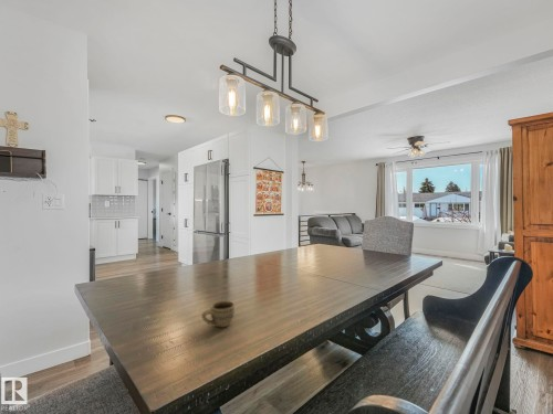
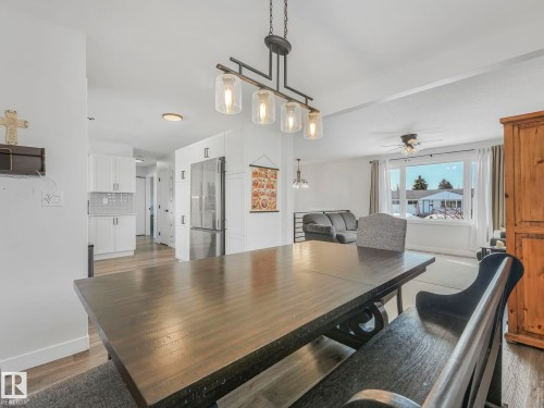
- cup [201,300,236,328]
